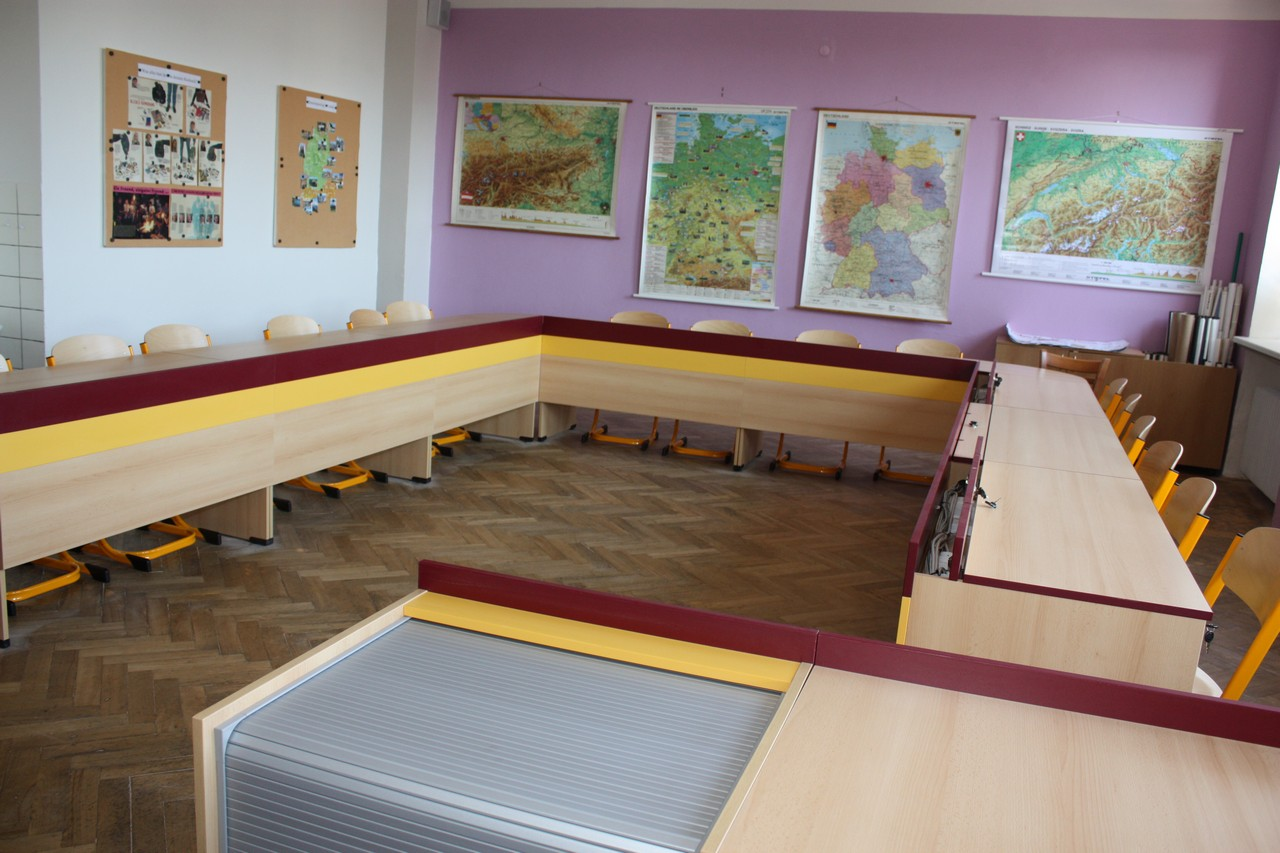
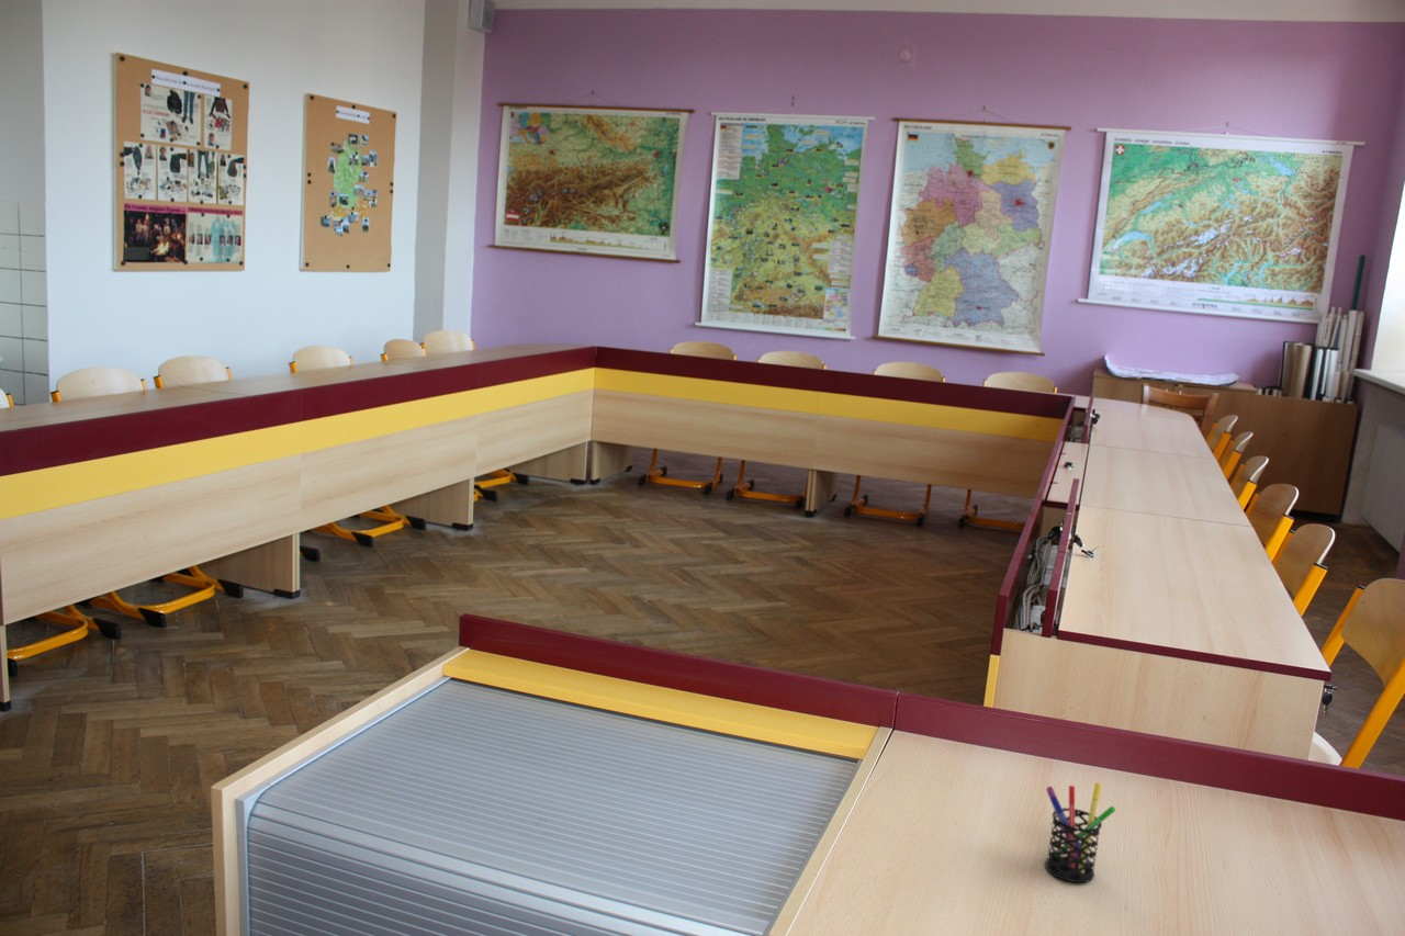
+ pen holder [1044,781,1116,883]
